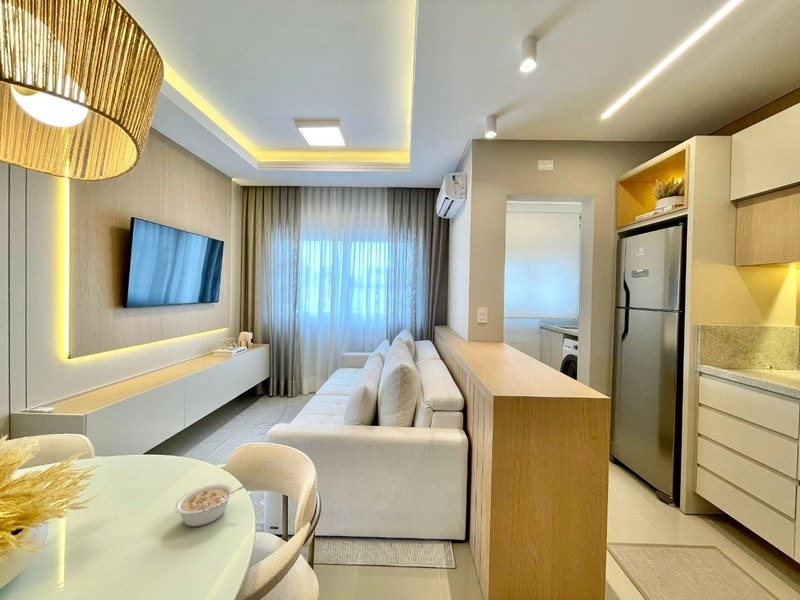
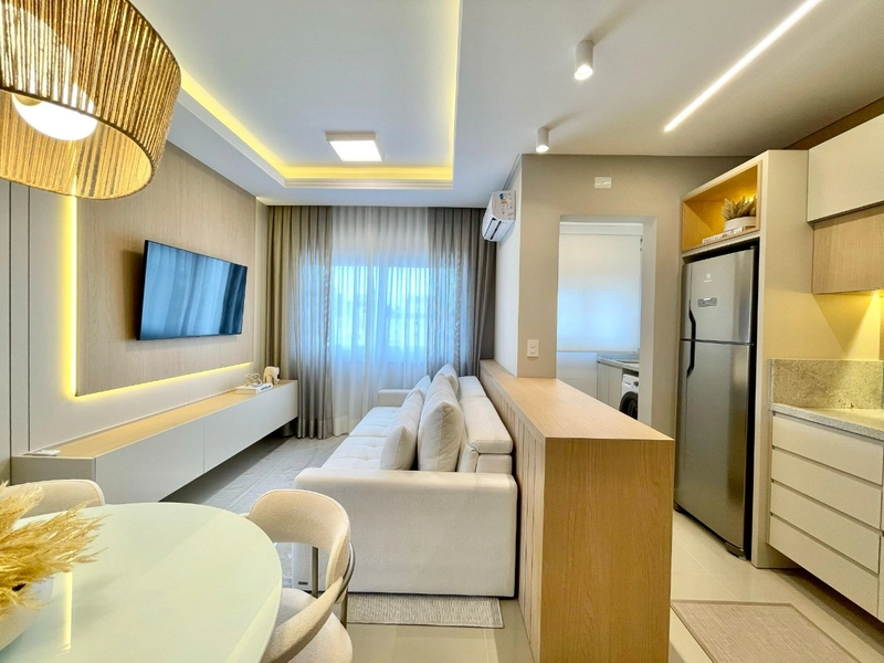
- legume [174,482,246,527]
